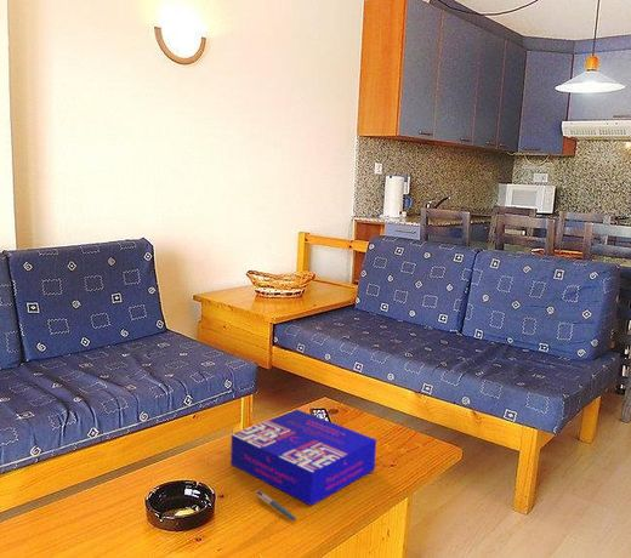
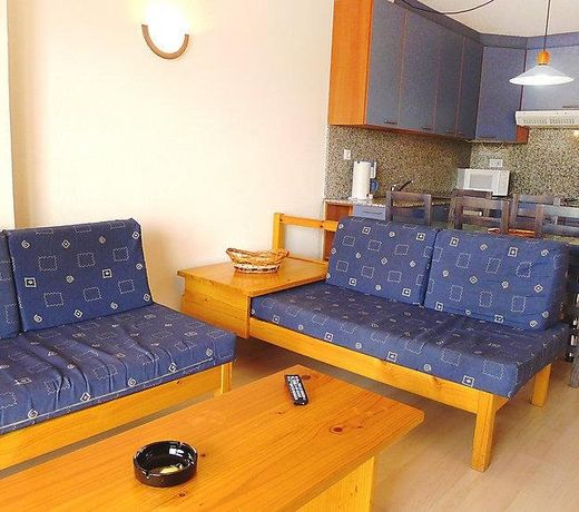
- pen [255,489,297,522]
- board game [229,409,377,507]
